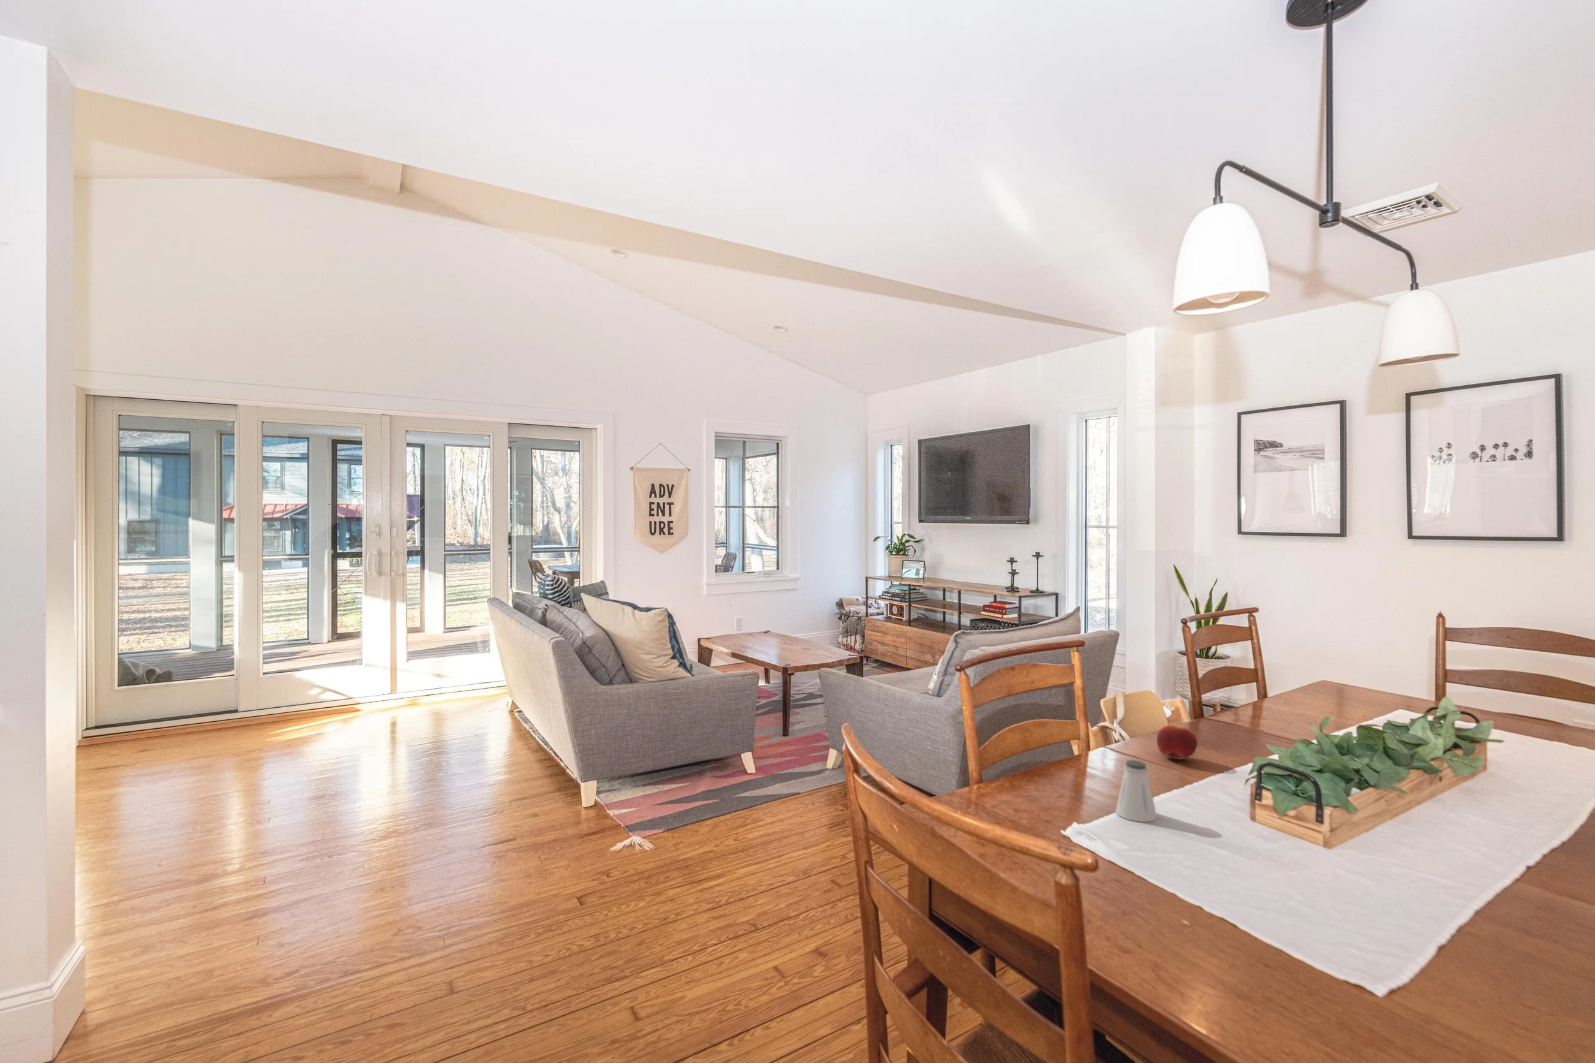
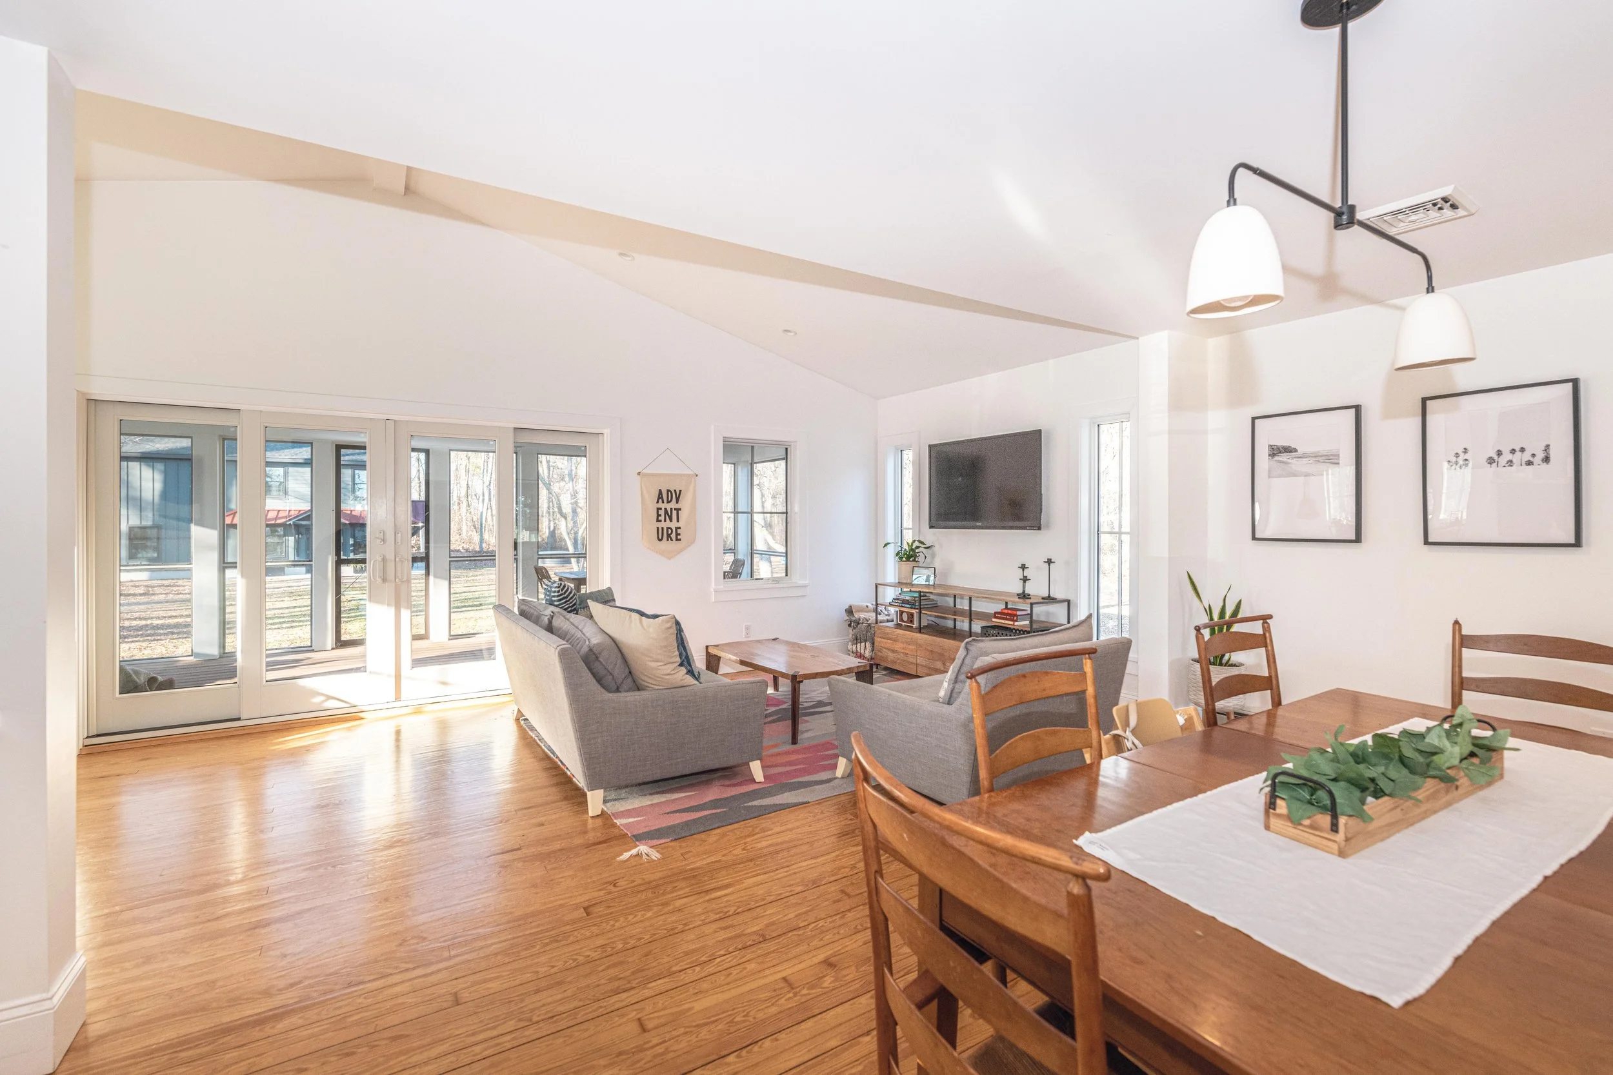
- saltshaker [1114,759,1157,822]
- fruit [1156,725,1199,760]
